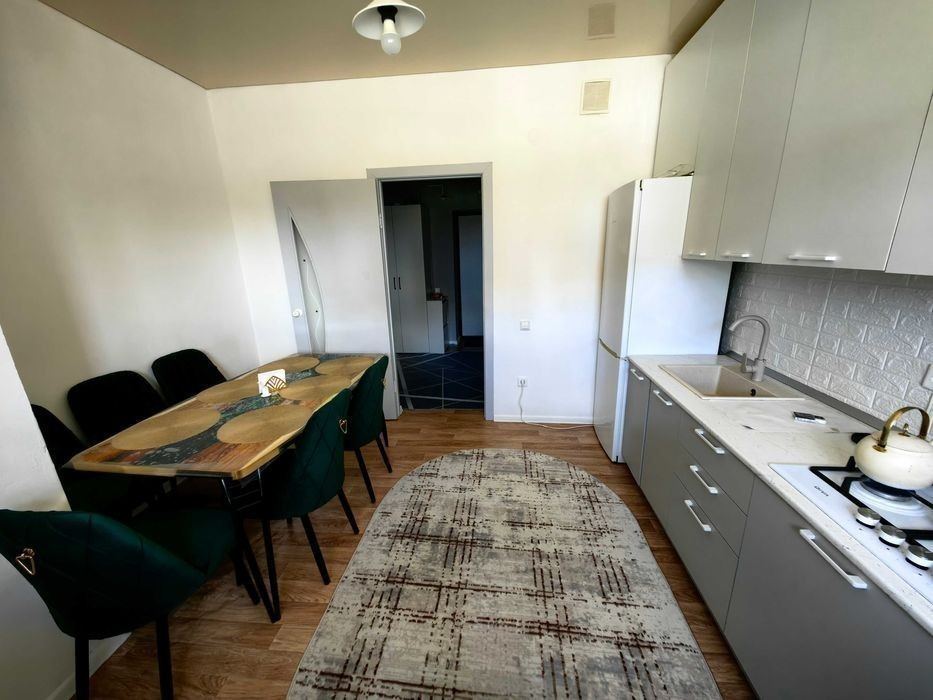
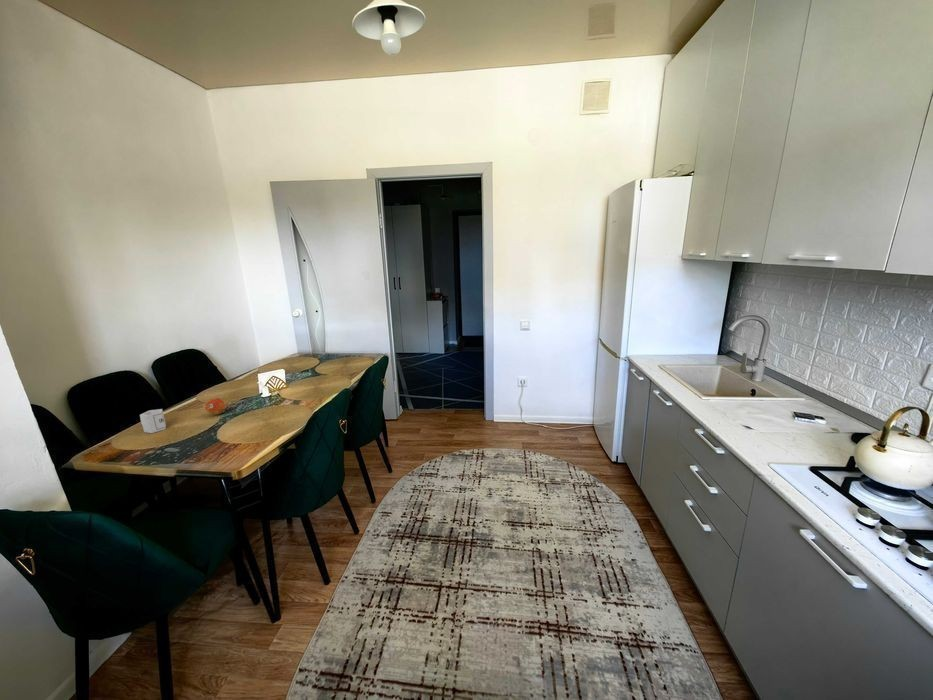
+ fruit [205,397,227,416]
+ cup [139,408,167,434]
